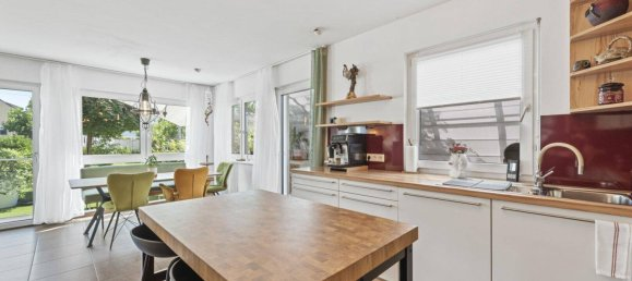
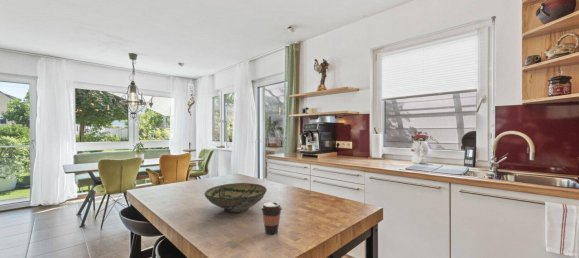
+ bowl [204,182,268,214]
+ coffee cup [260,201,283,235]
